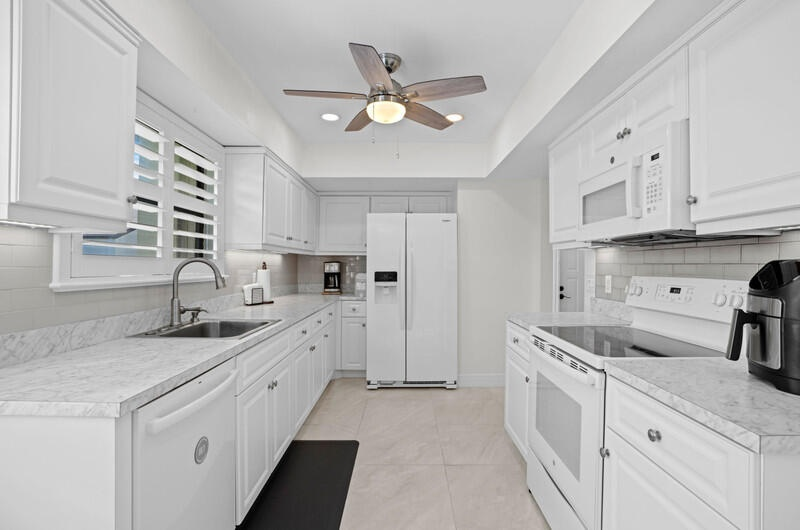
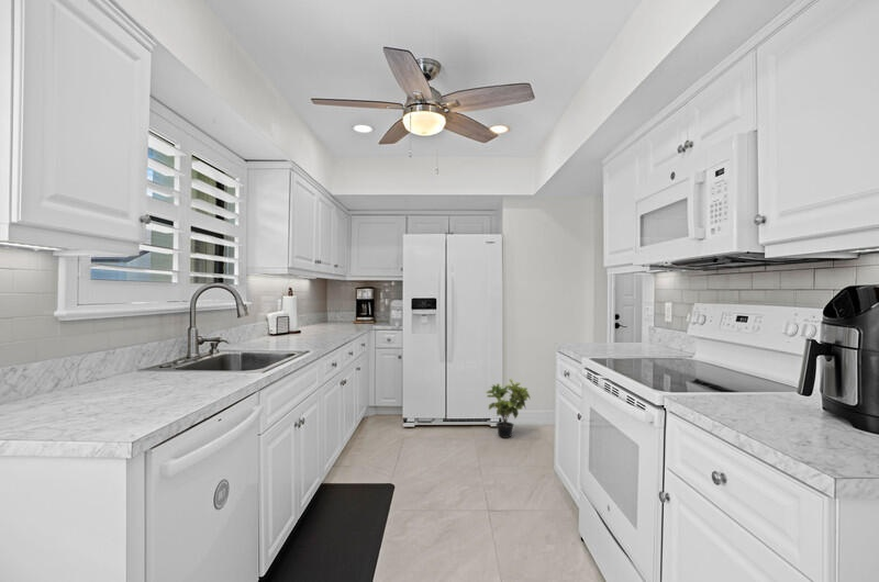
+ potted plant [485,378,531,439]
